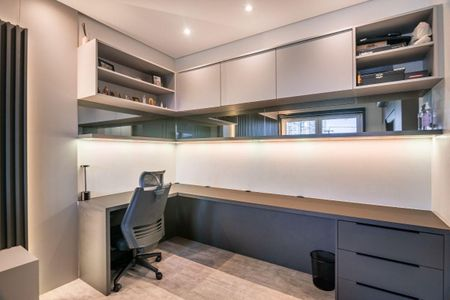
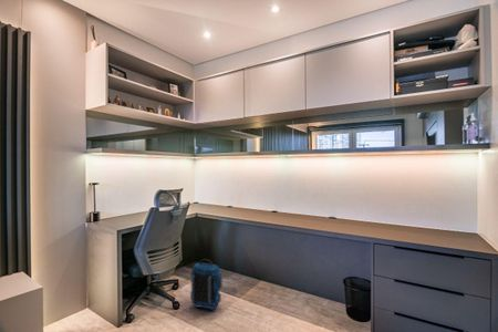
+ backpack [189,258,224,311]
